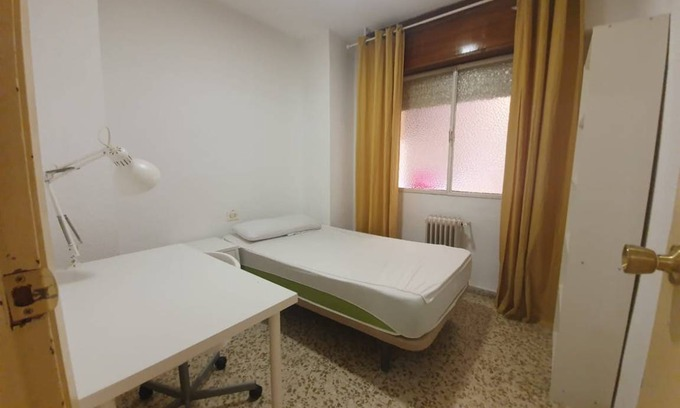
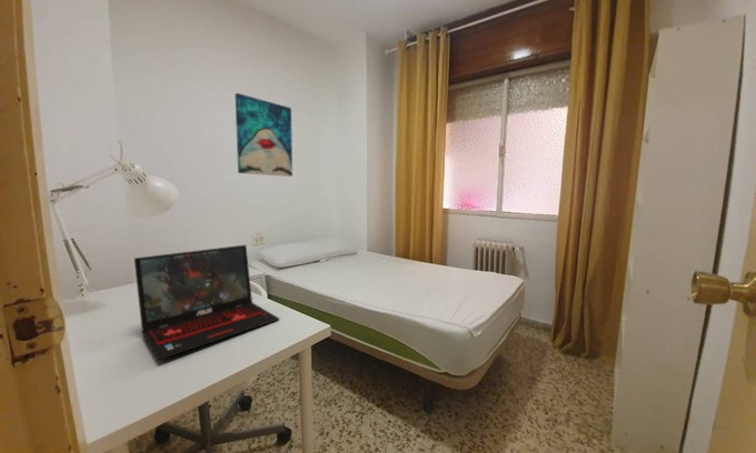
+ laptop [133,244,280,362]
+ wall art [233,92,294,178]
